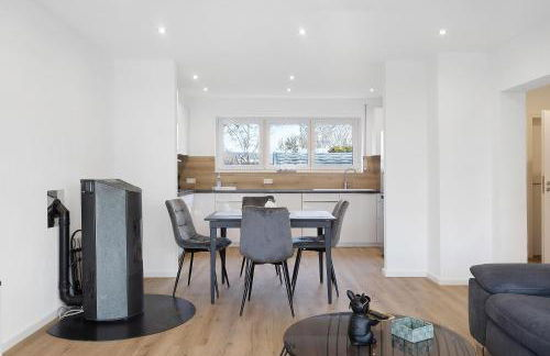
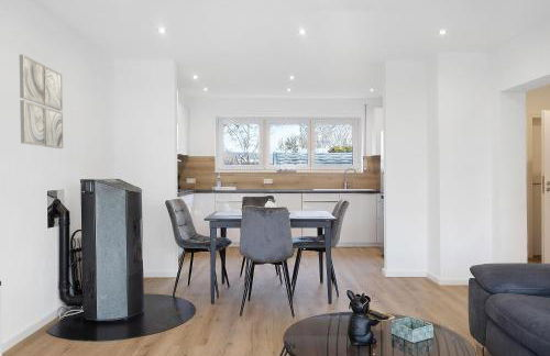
+ wall art [19,54,65,149]
